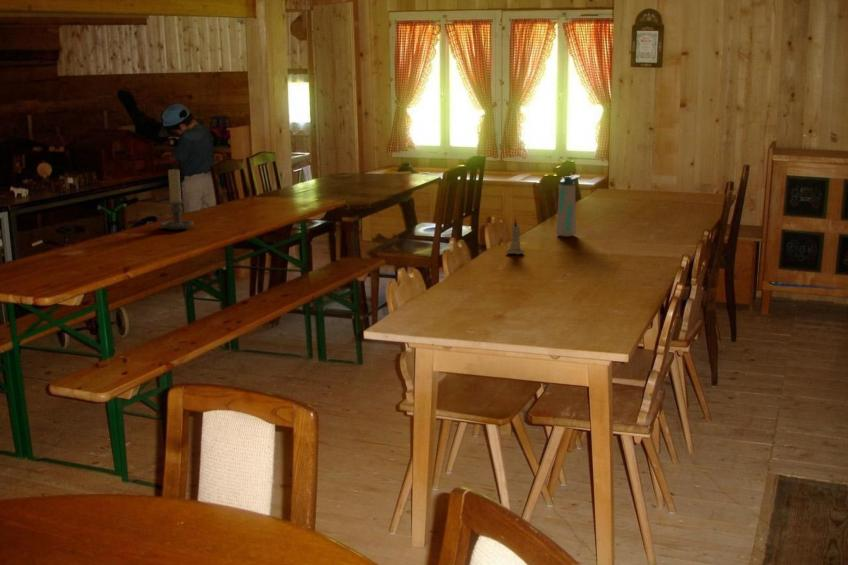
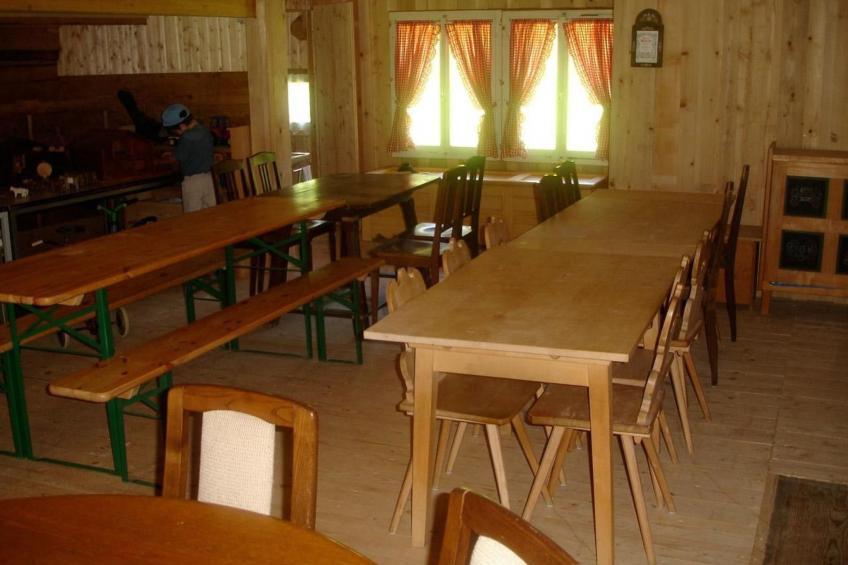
- candle [505,218,525,255]
- candle holder [156,167,194,231]
- water bottle [555,174,581,237]
